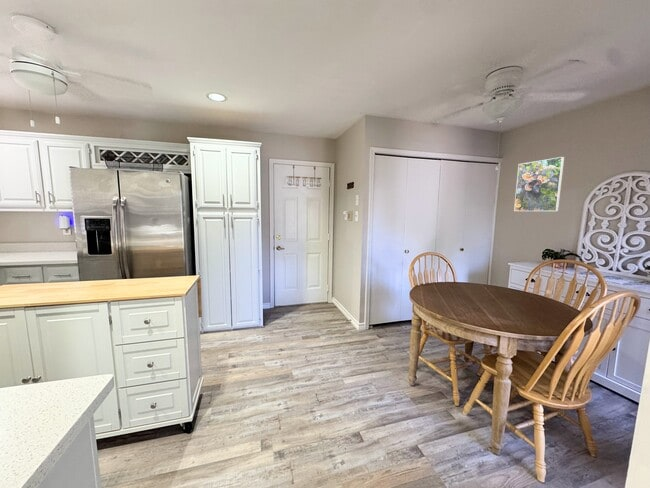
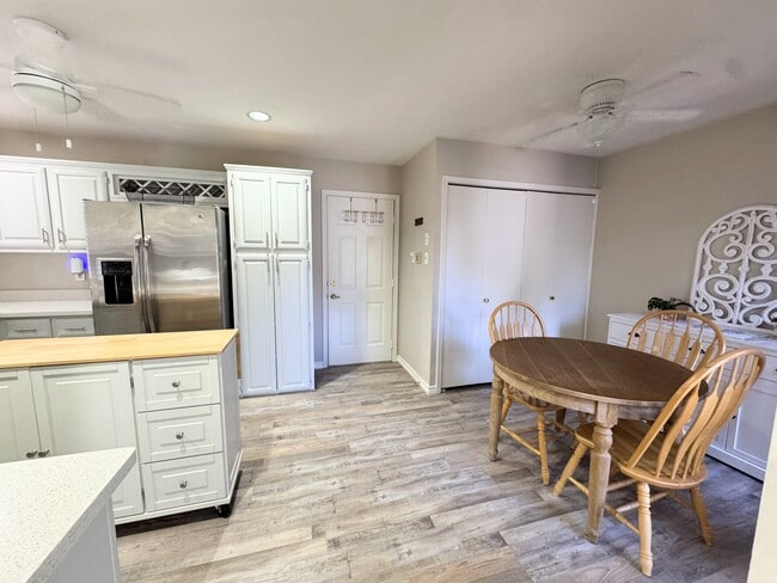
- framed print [513,156,565,212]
